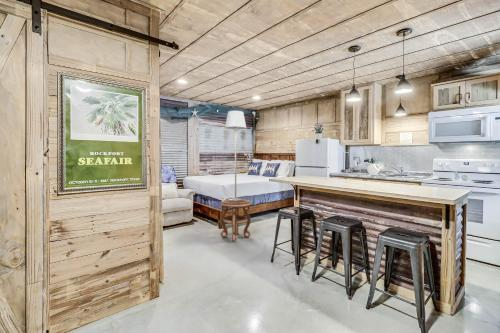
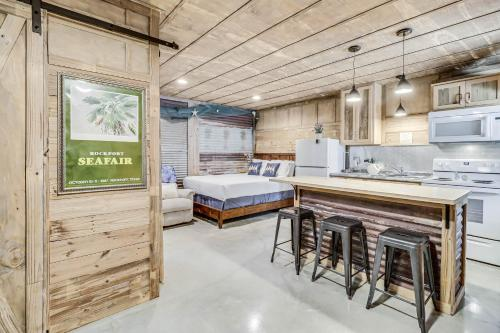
- lamp [224,110,247,202]
- side table [219,199,252,242]
